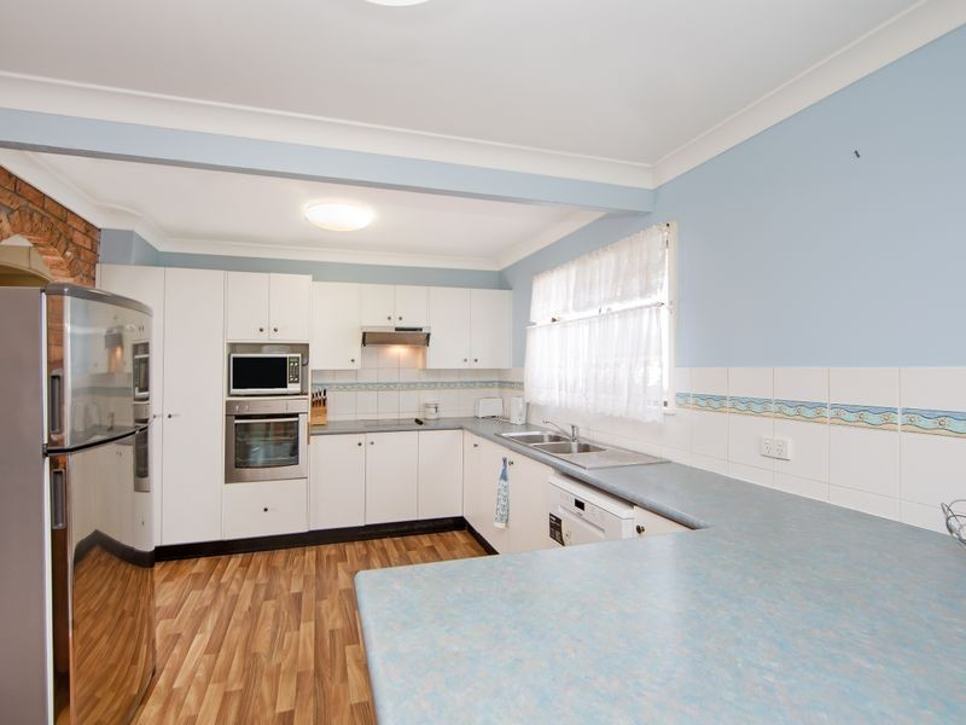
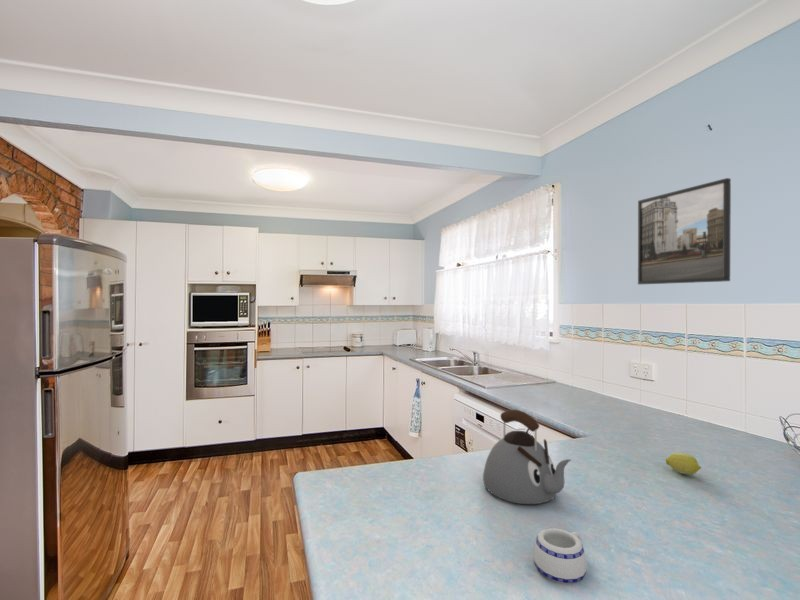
+ mug [533,527,587,585]
+ kettle [482,409,572,505]
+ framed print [637,177,732,285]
+ fruit [664,452,702,476]
